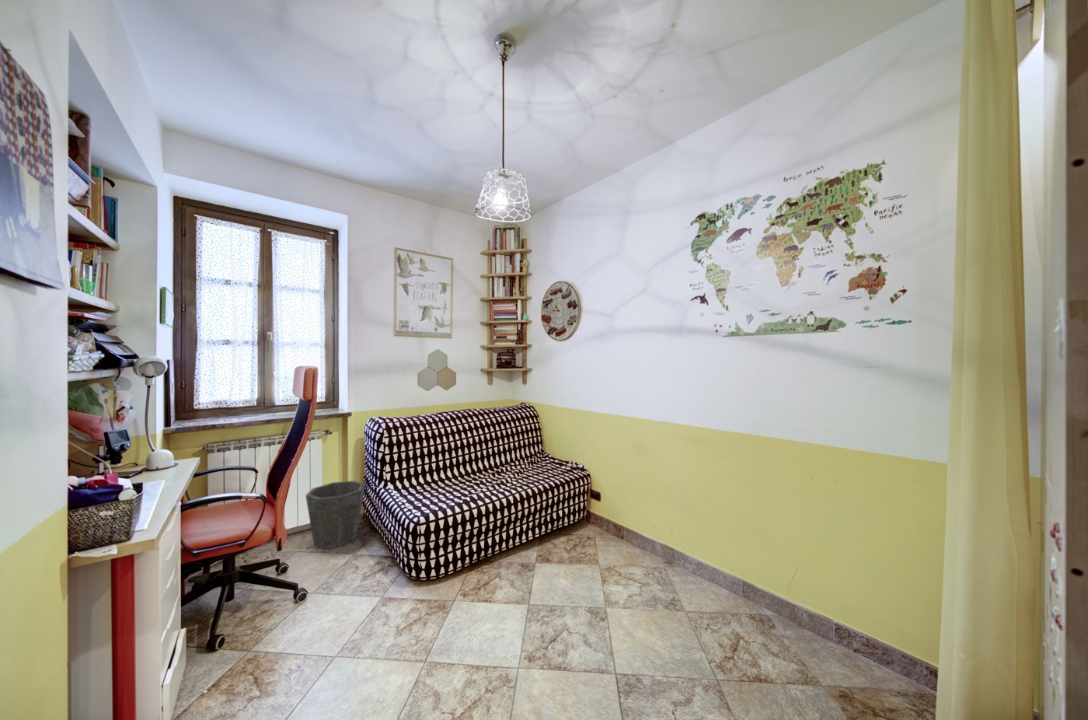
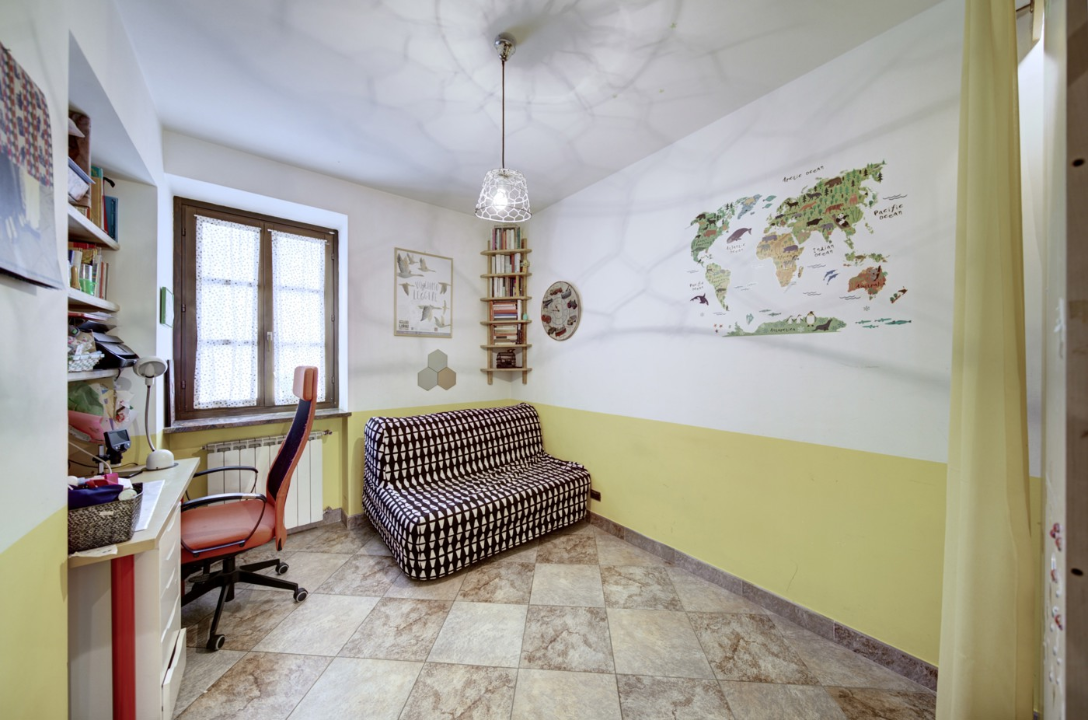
- waste bin [304,480,366,550]
